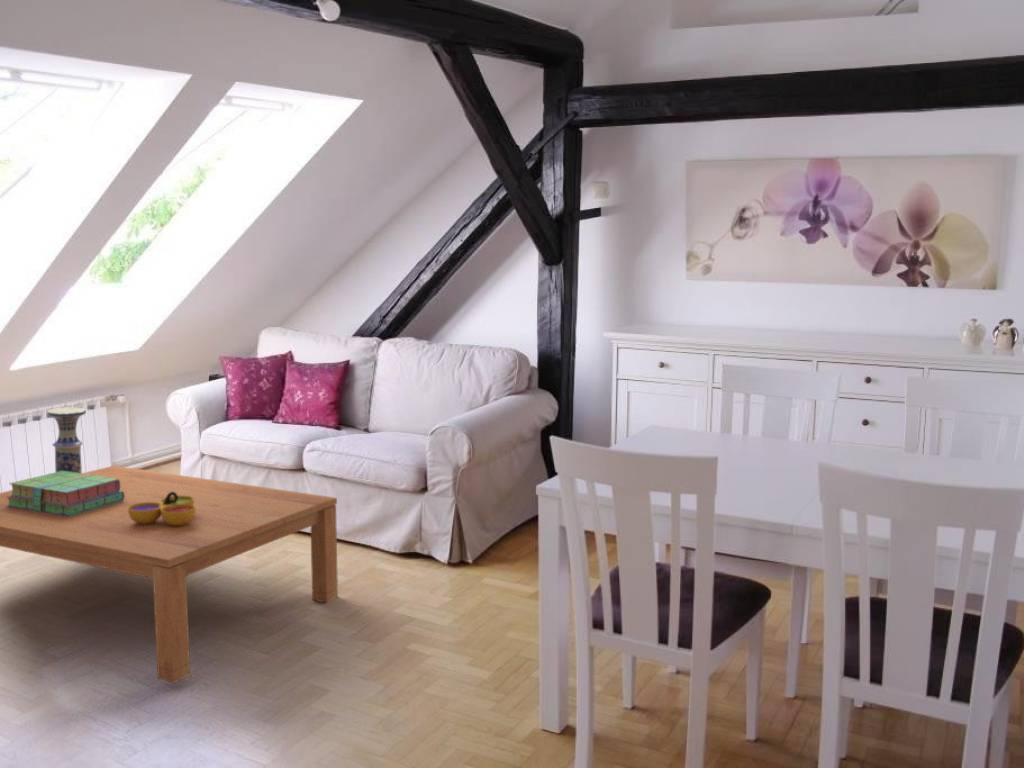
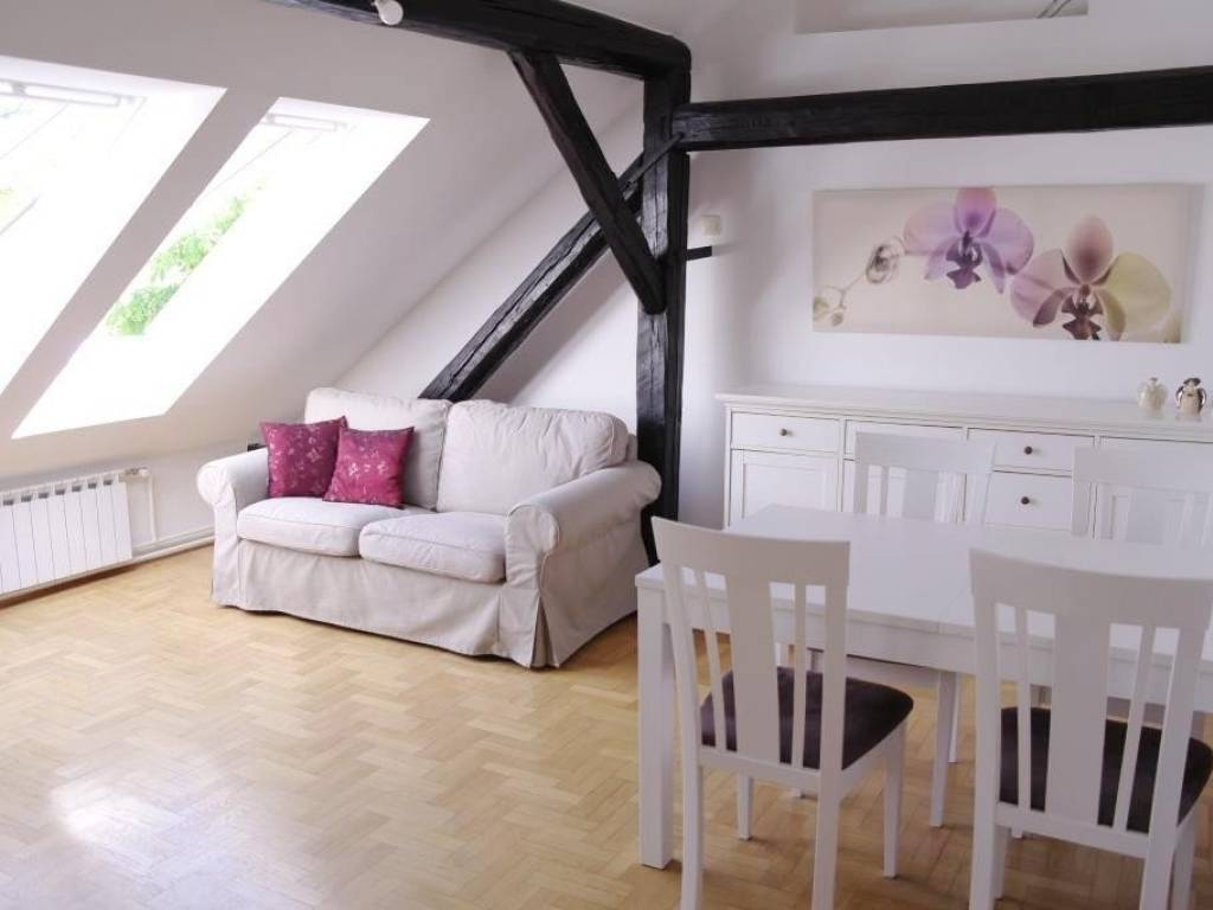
- coffee table [0,465,339,684]
- stack of books [6,471,125,517]
- vase [46,406,87,474]
- decorative bowl [128,492,195,526]
